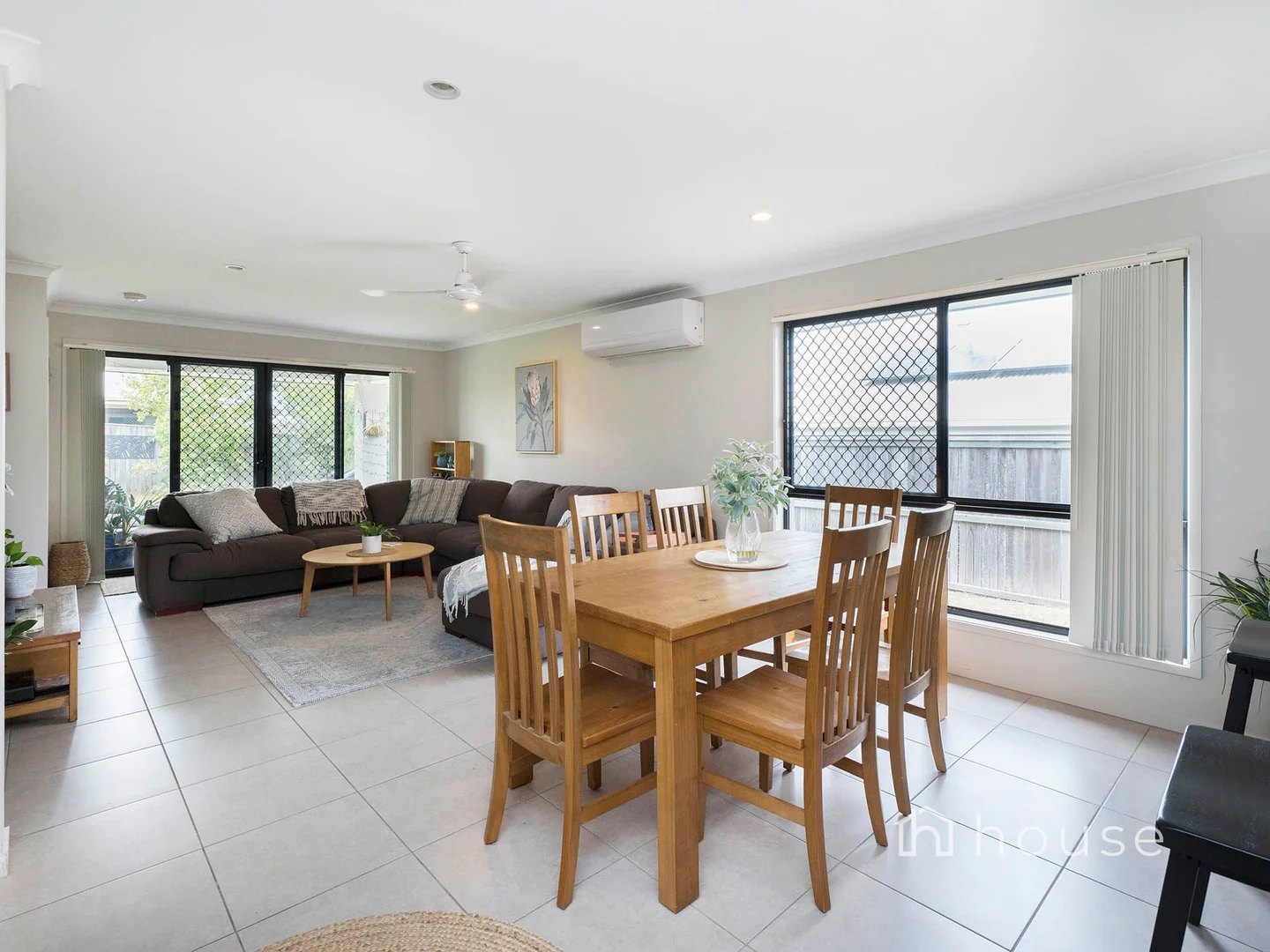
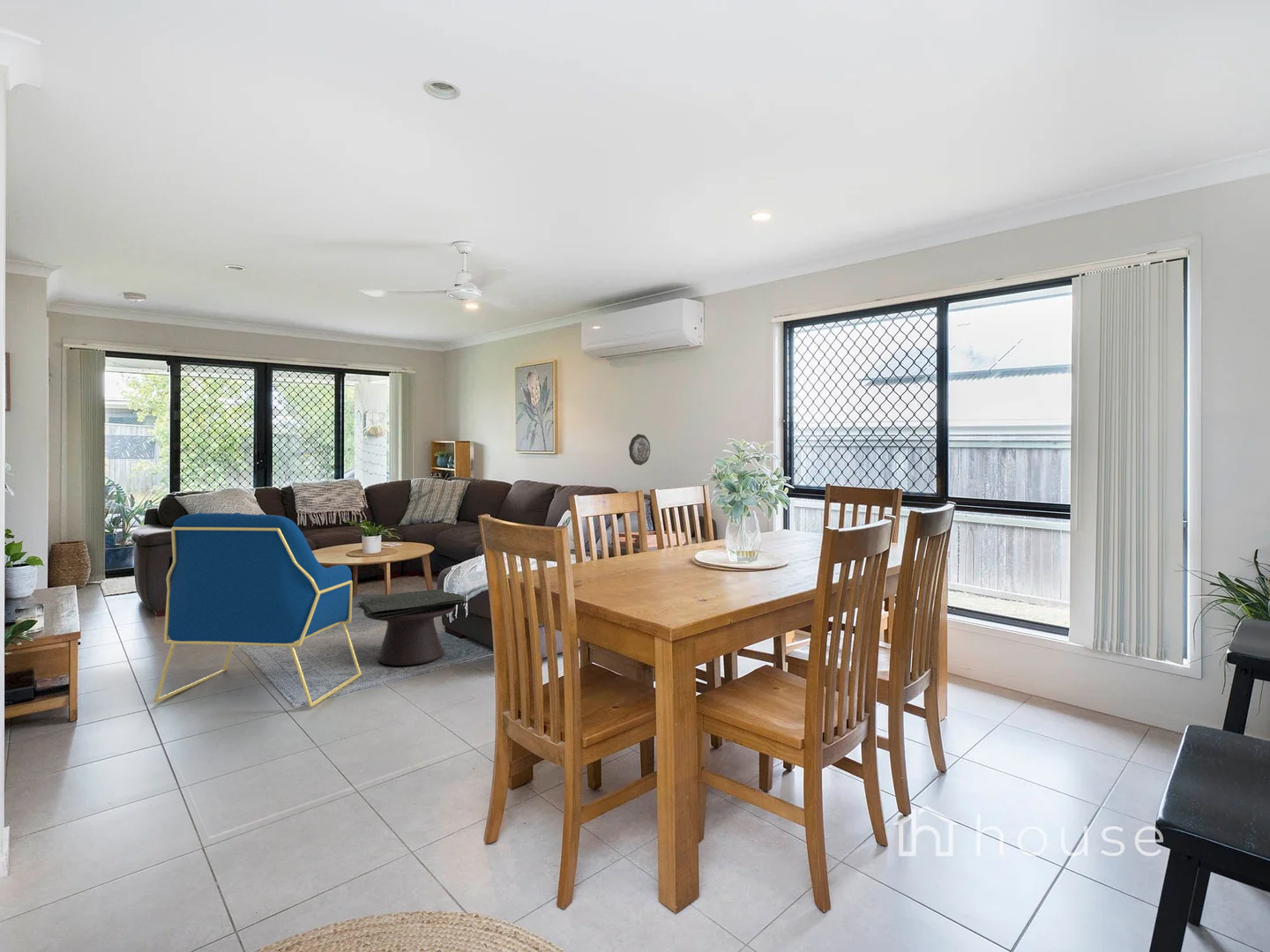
+ side table [355,588,470,666]
+ decorative plate [628,434,651,466]
+ armchair [153,512,362,708]
